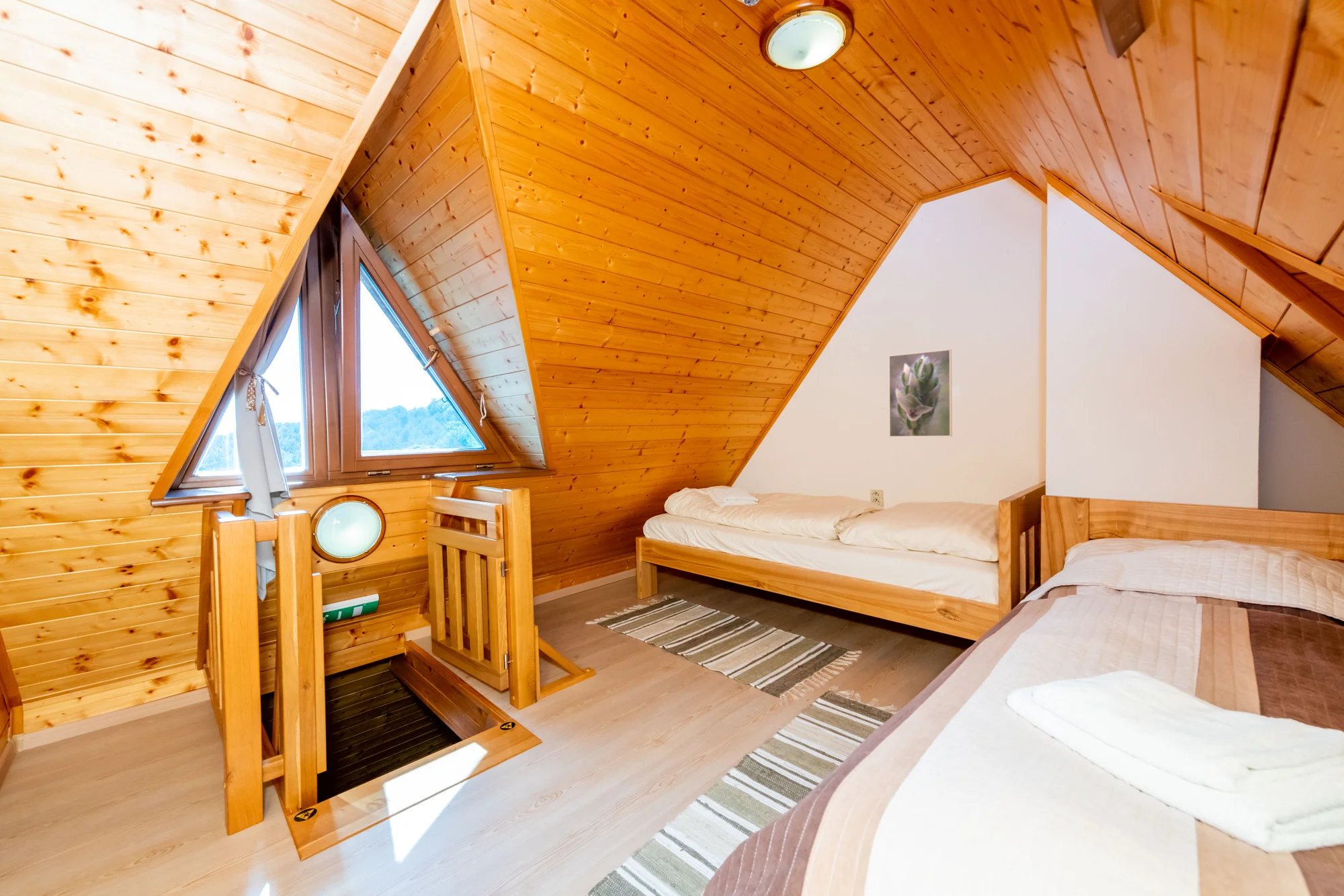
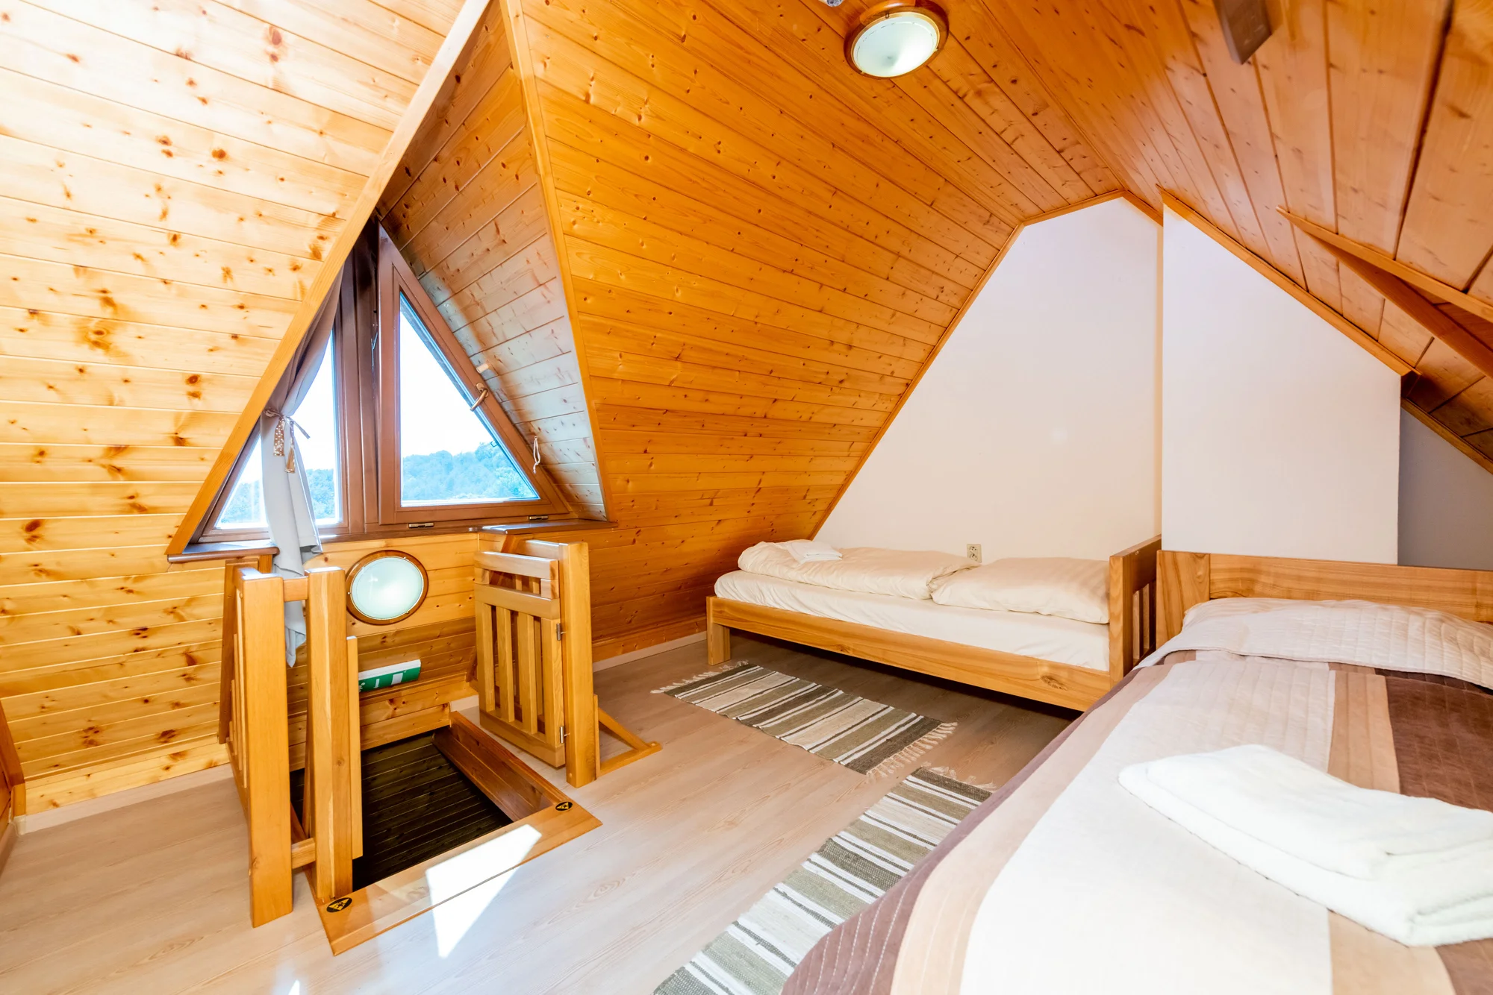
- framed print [888,349,953,438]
